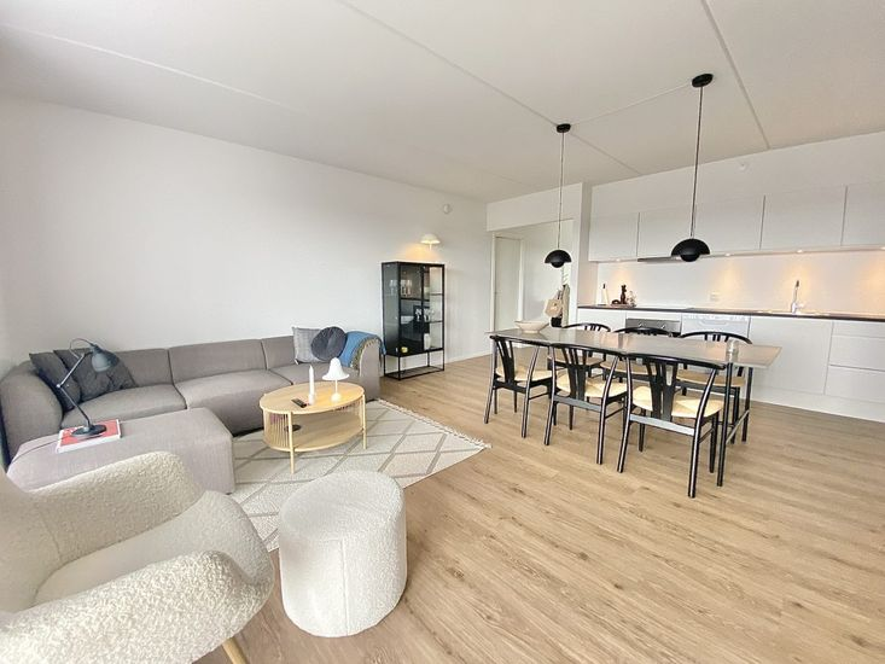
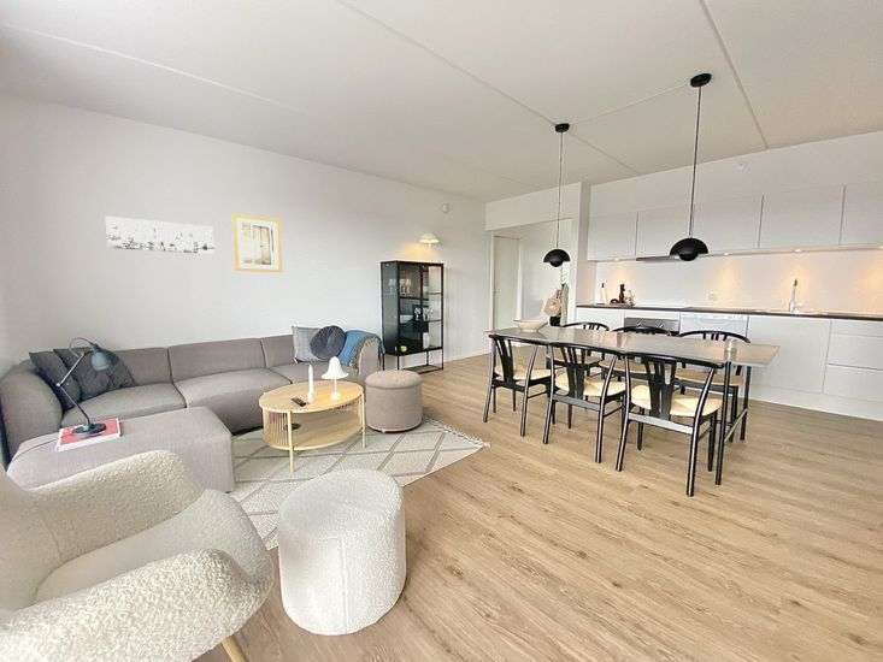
+ ottoman [364,368,423,433]
+ wall art [105,215,216,255]
+ wall art [231,212,283,273]
